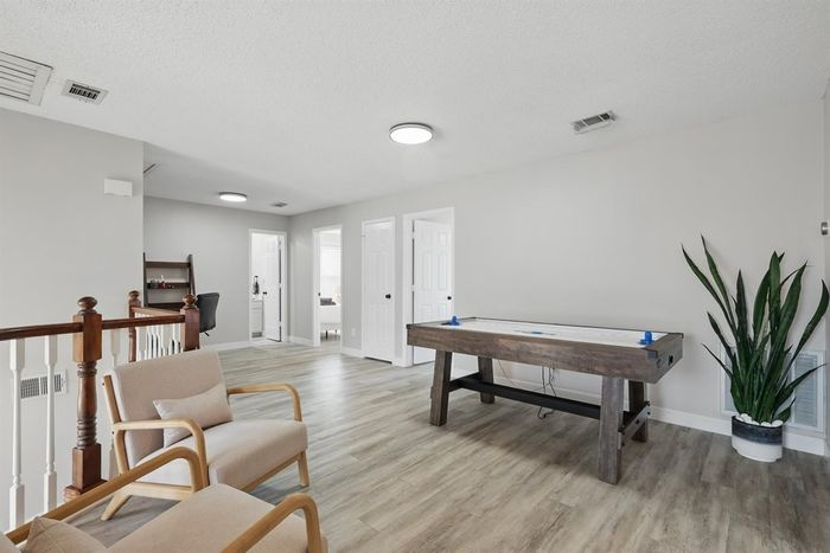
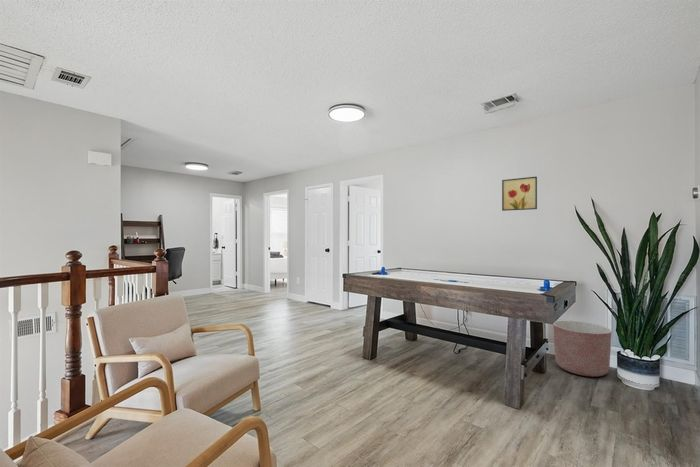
+ planter [552,319,613,378]
+ wall art [501,176,538,212]
